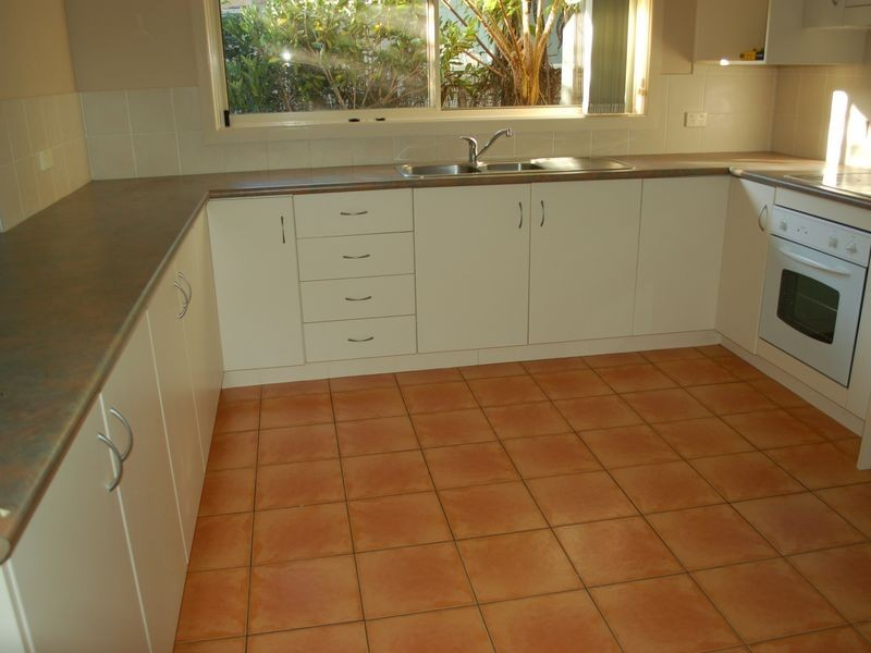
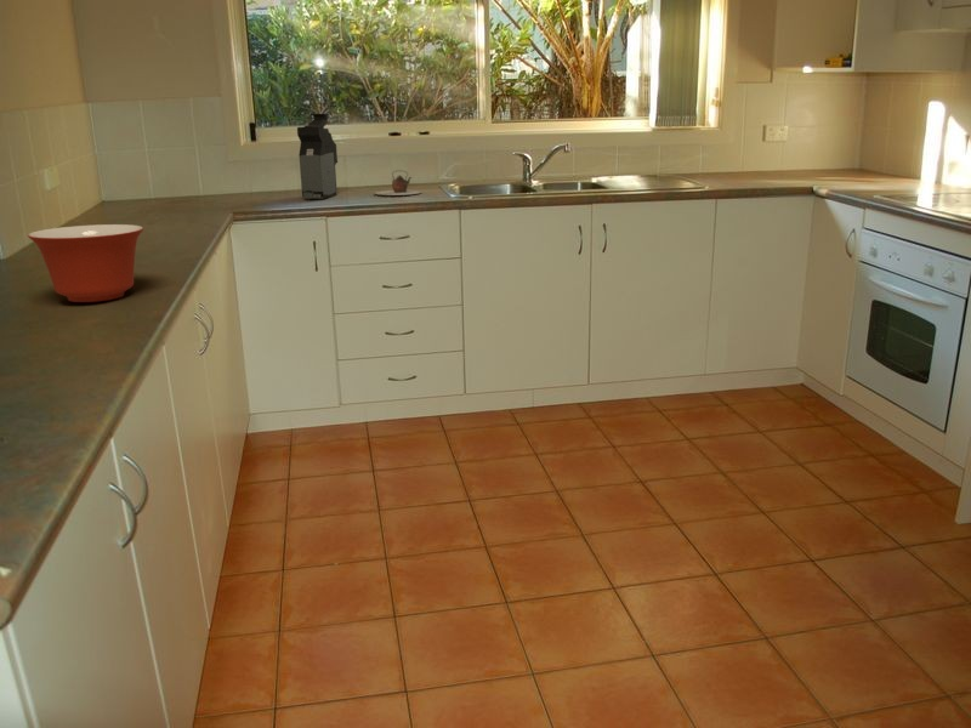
+ teapot [374,169,424,197]
+ mixing bowl [27,223,144,303]
+ coffee maker [296,113,339,200]
